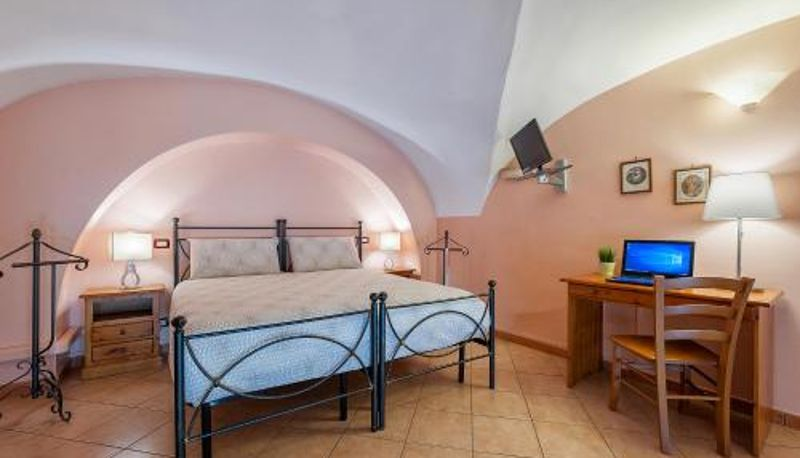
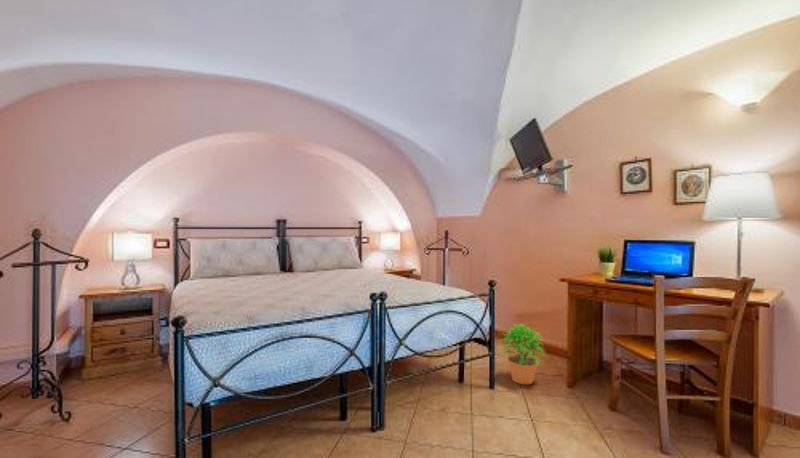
+ potted plant [500,323,546,385]
